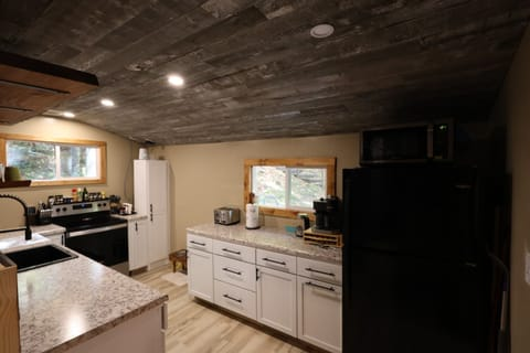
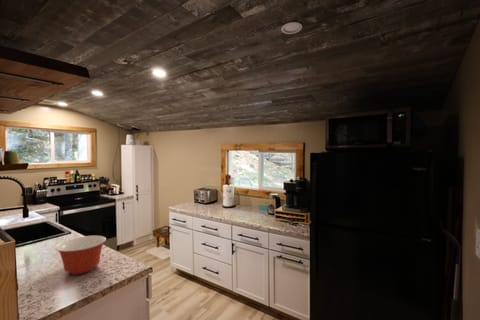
+ mixing bowl [54,235,107,275]
